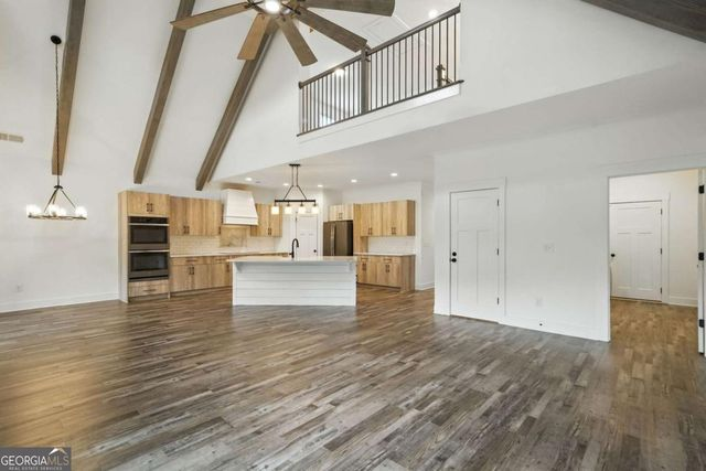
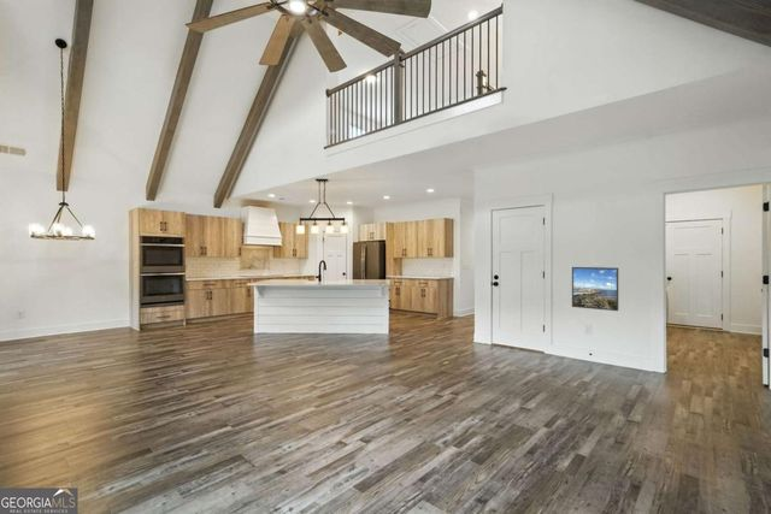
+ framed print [571,266,619,312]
